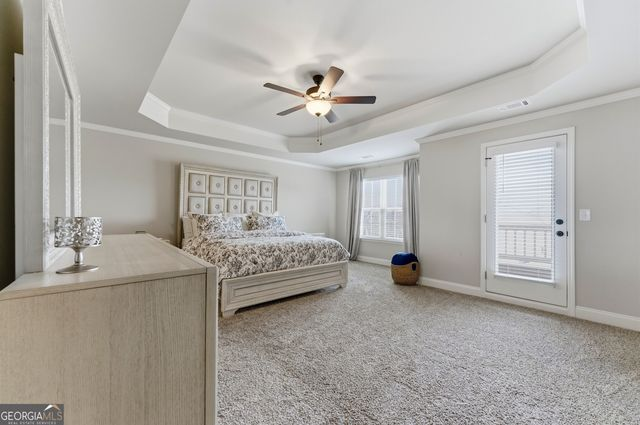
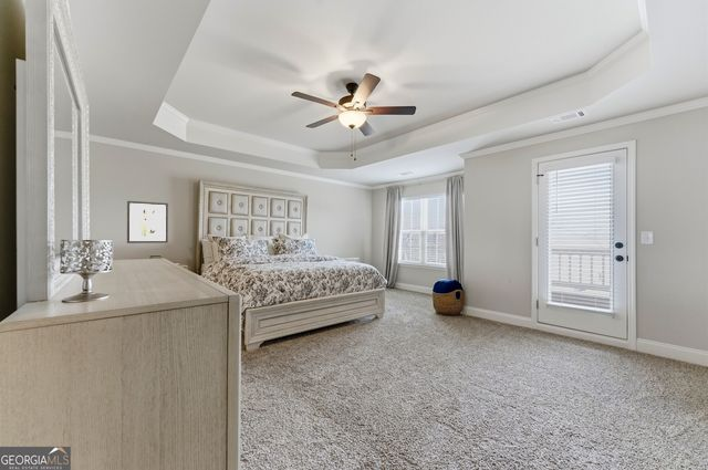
+ wall art [126,200,169,244]
